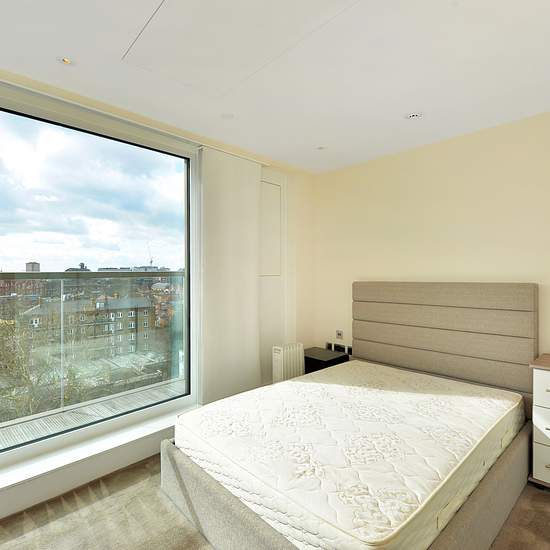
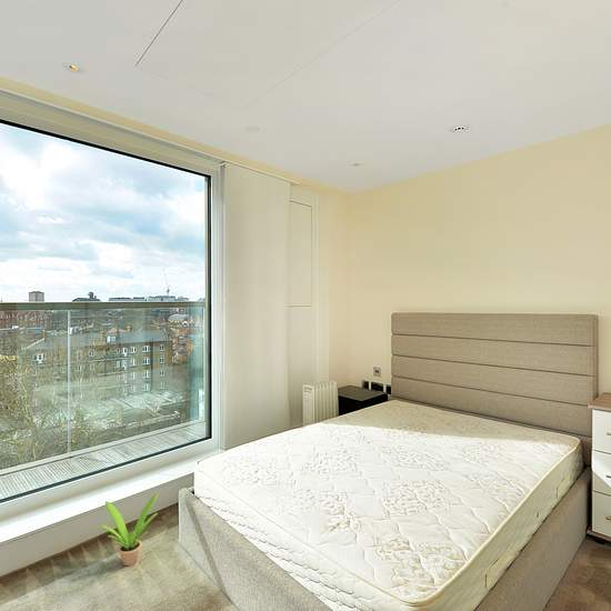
+ potted plant [99,493,159,567]
